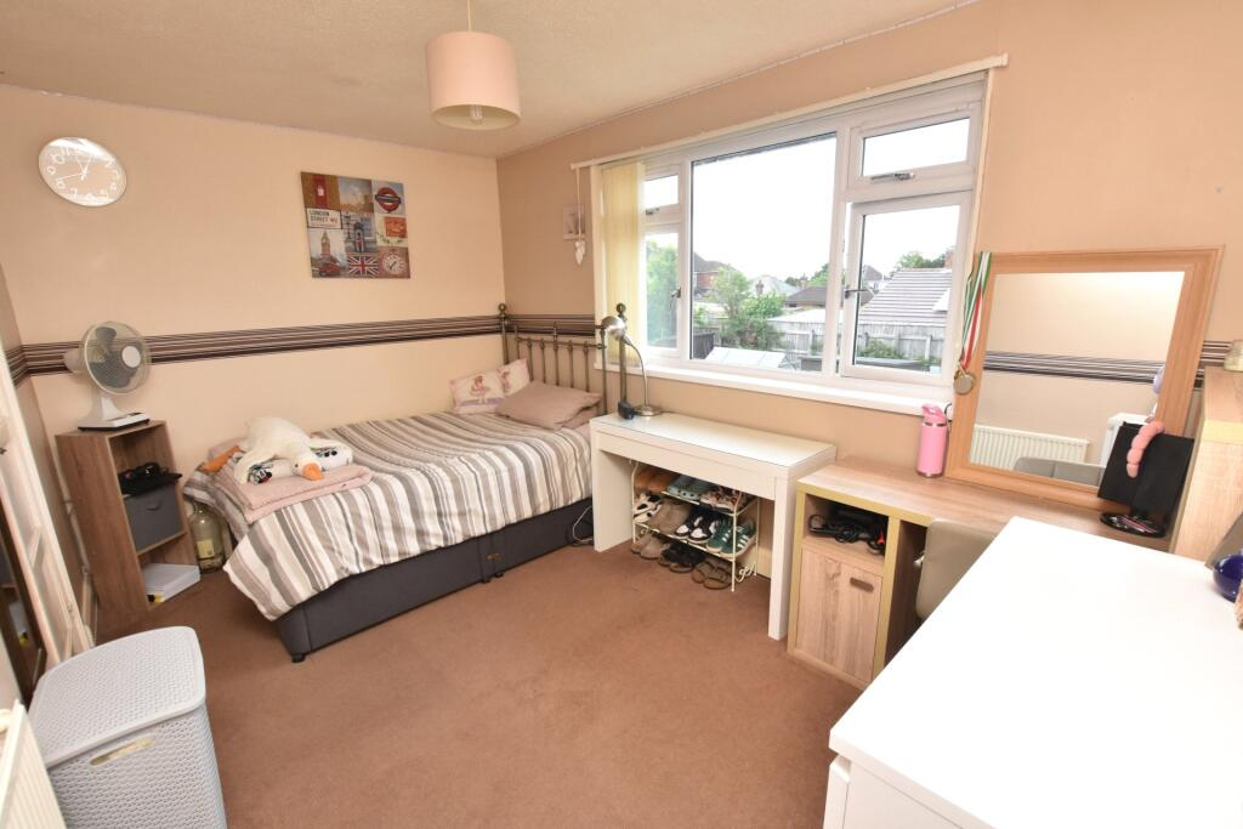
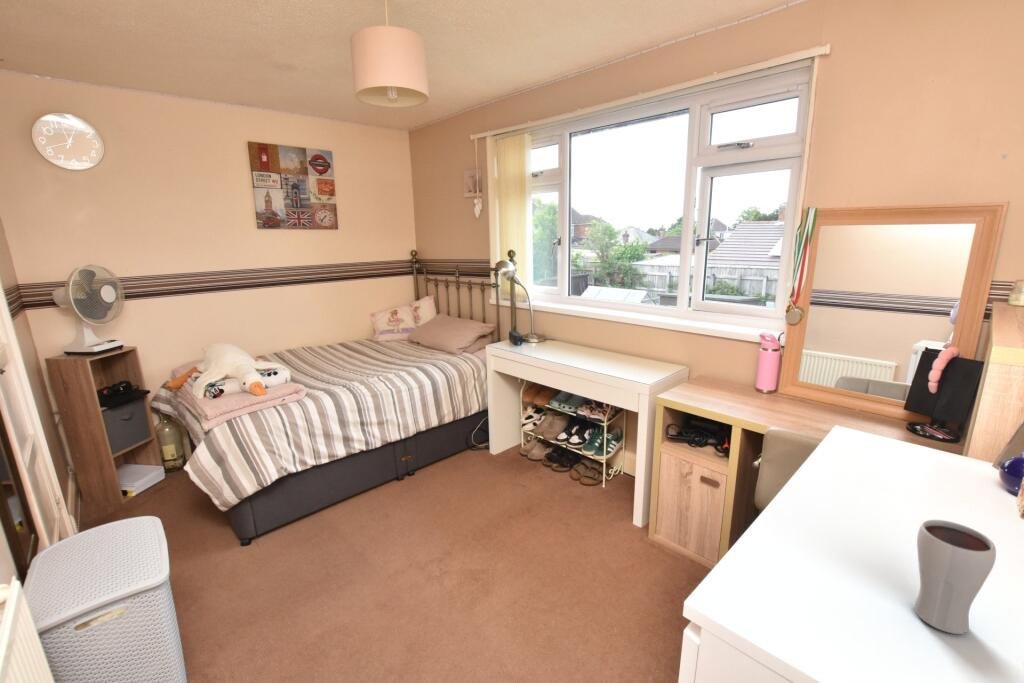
+ drinking glass [913,519,997,635]
